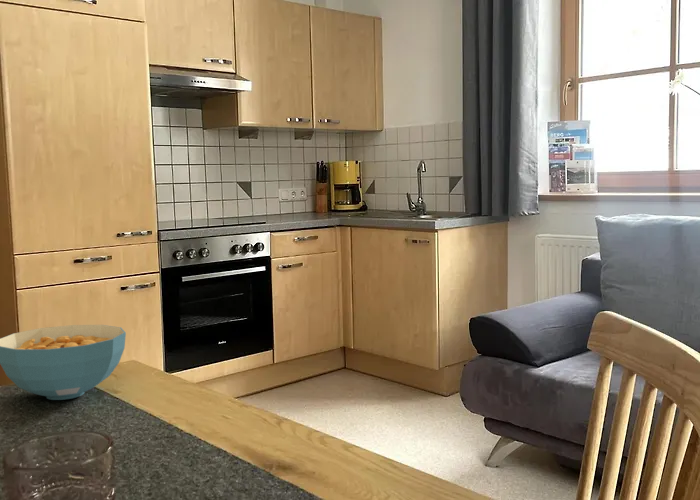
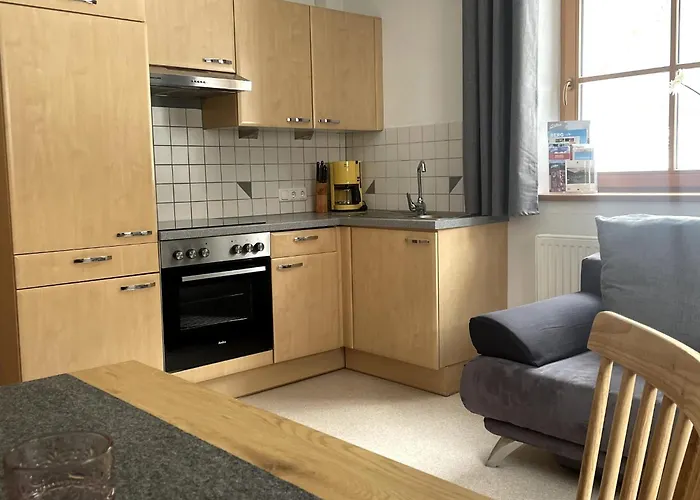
- cereal bowl [0,324,127,401]
